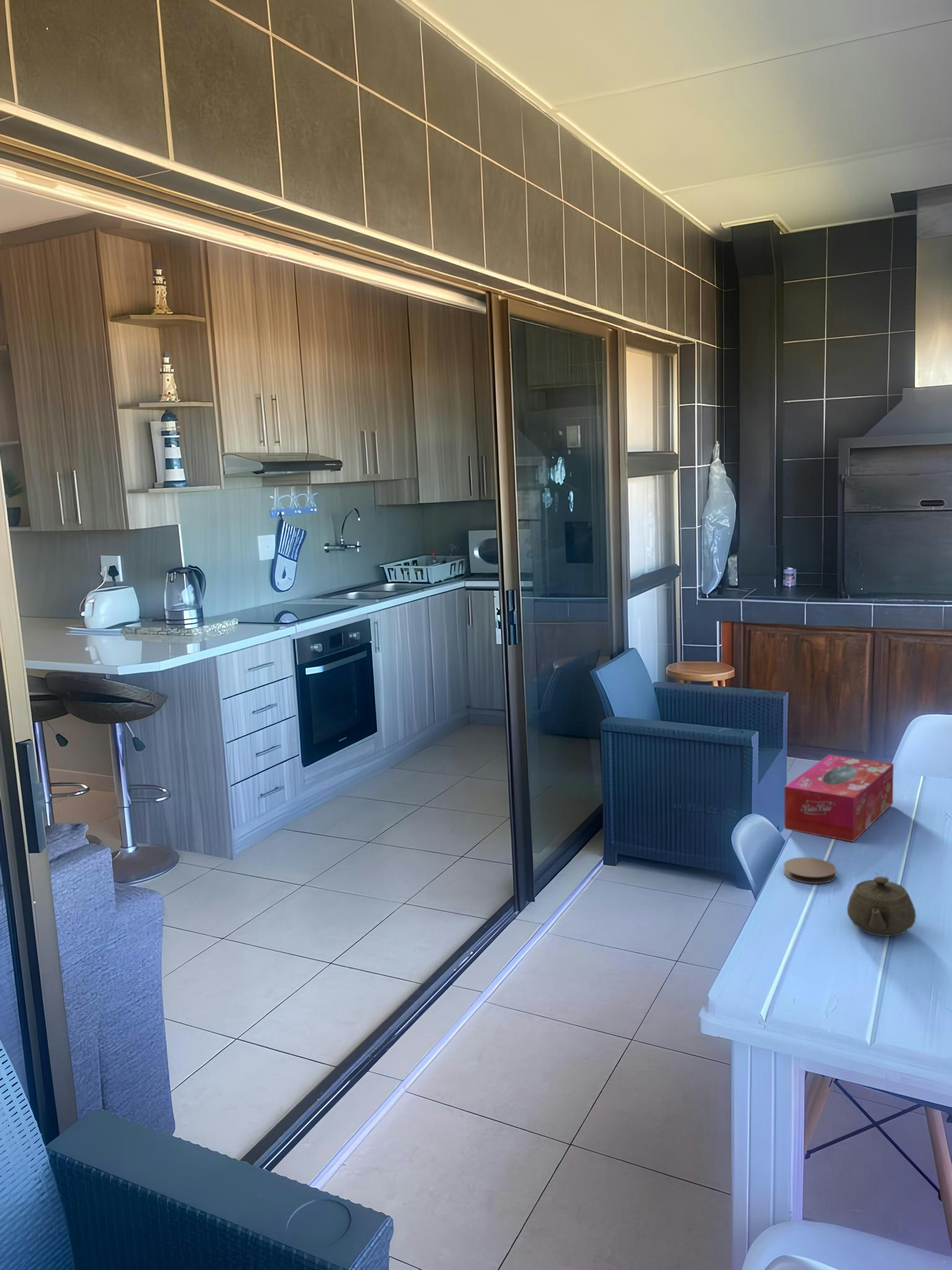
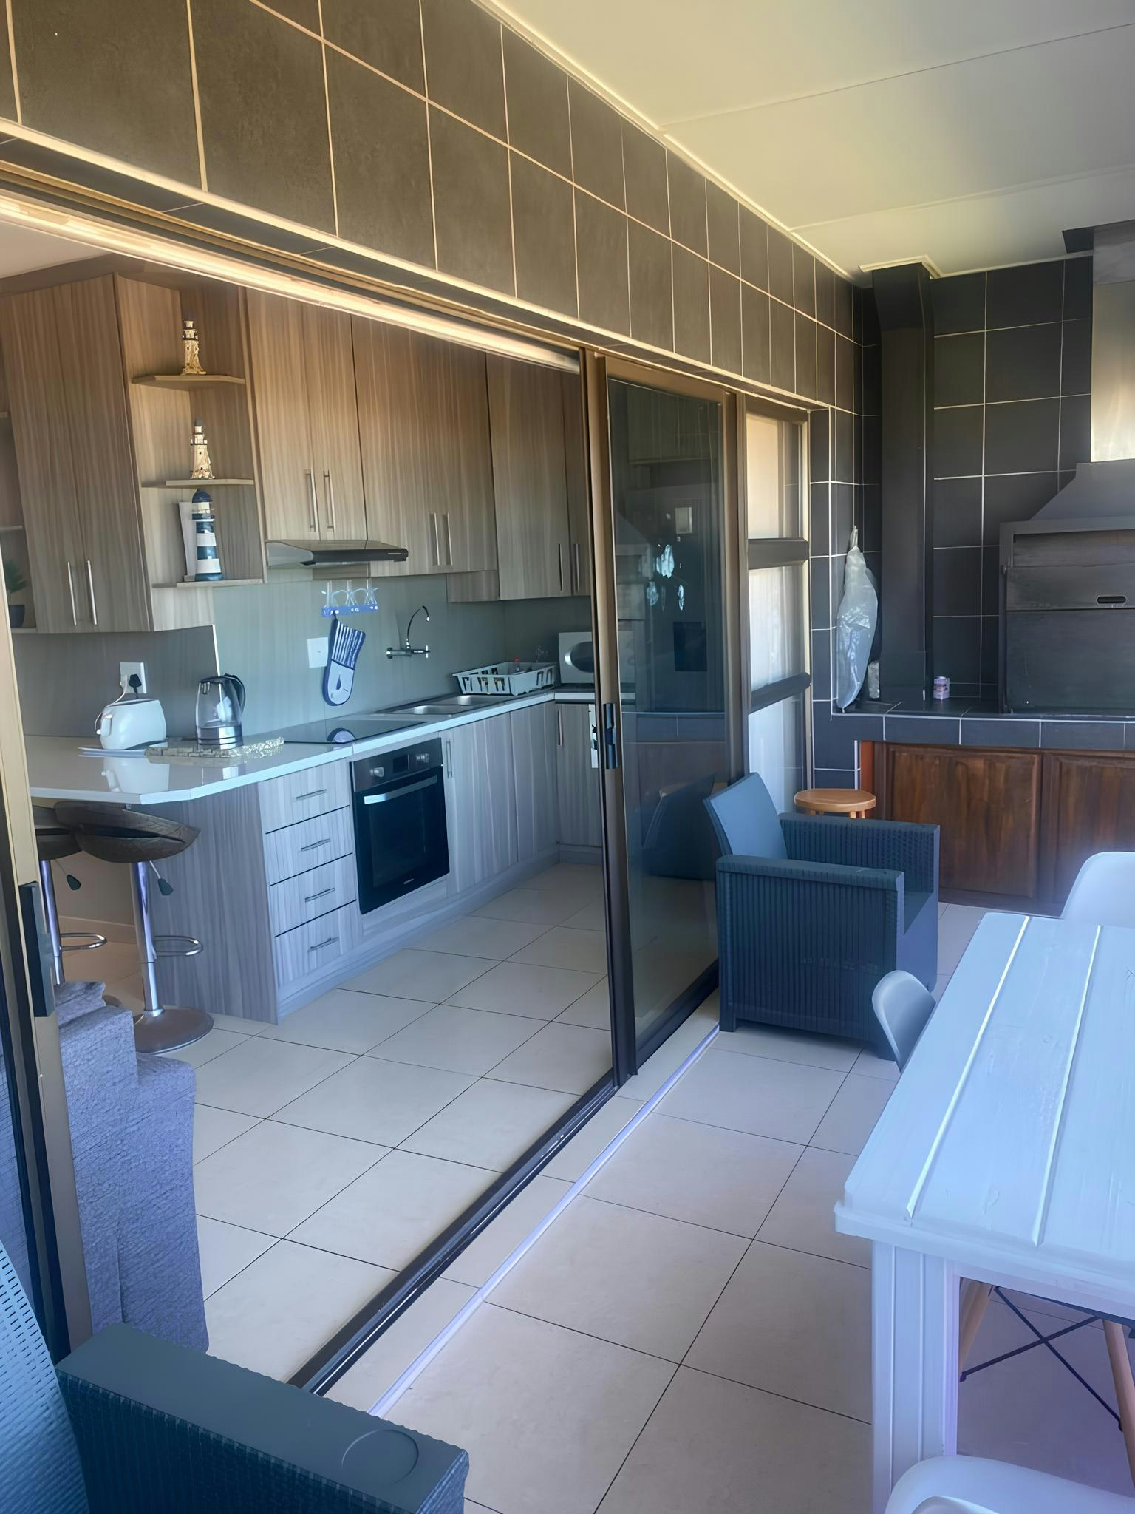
- coaster [783,856,837,884]
- teapot [847,876,917,937]
- tissue box [784,754,894,843]
